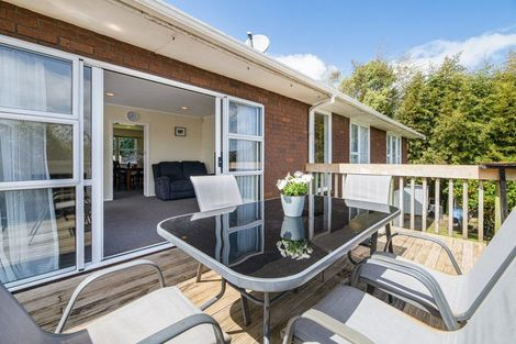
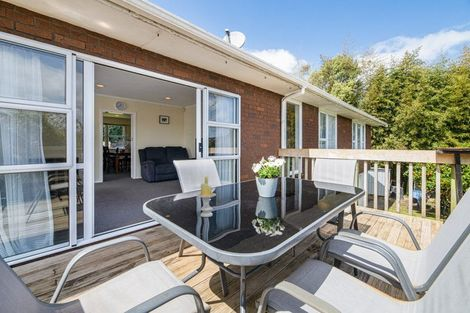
+ candle [196,175,217,218]
